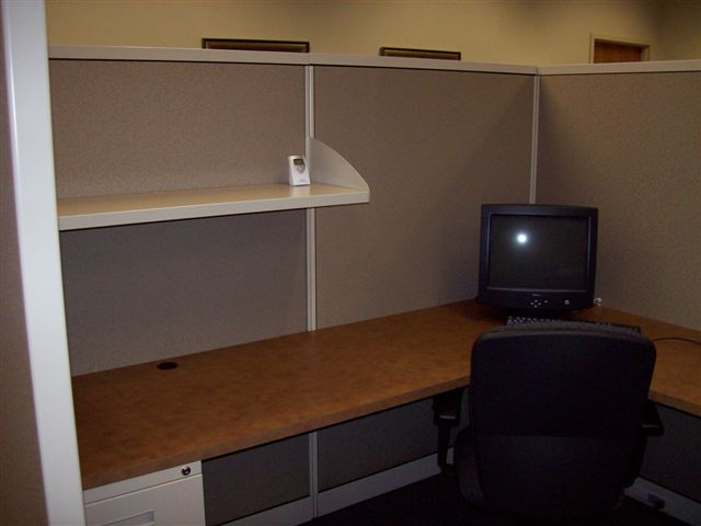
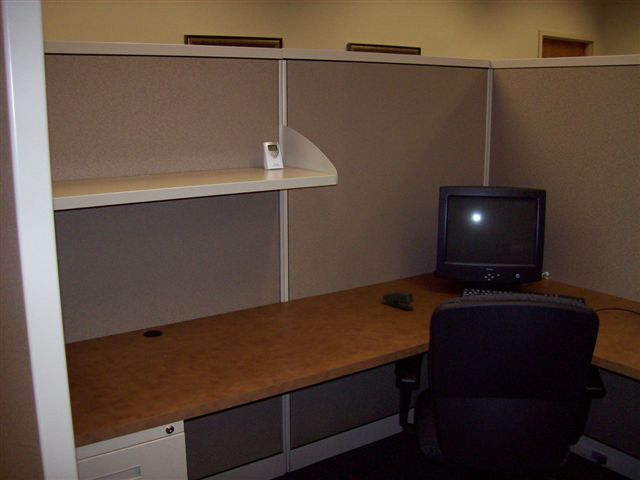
+ stapler [381,292,415,310]
